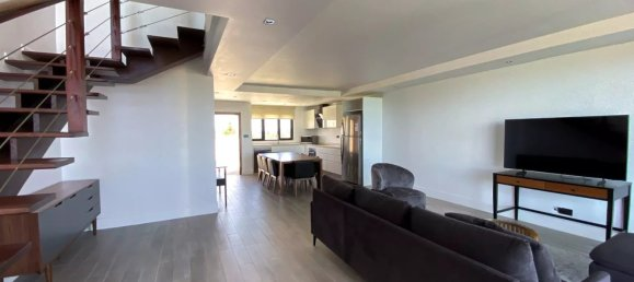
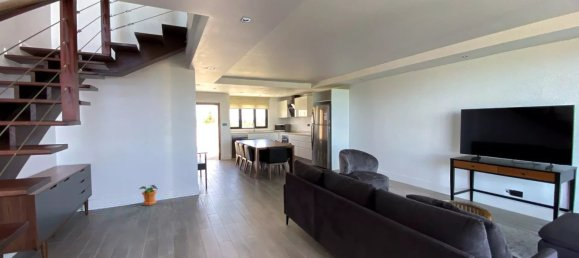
+ potted plant [137,184,159,207]
